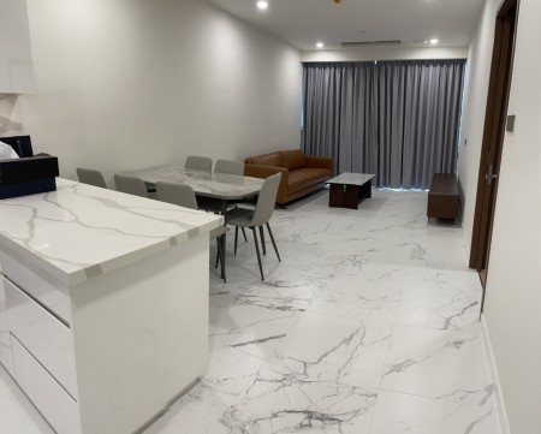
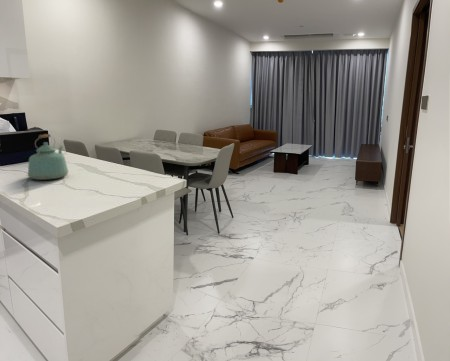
+ kettle [27,133,69,181]
